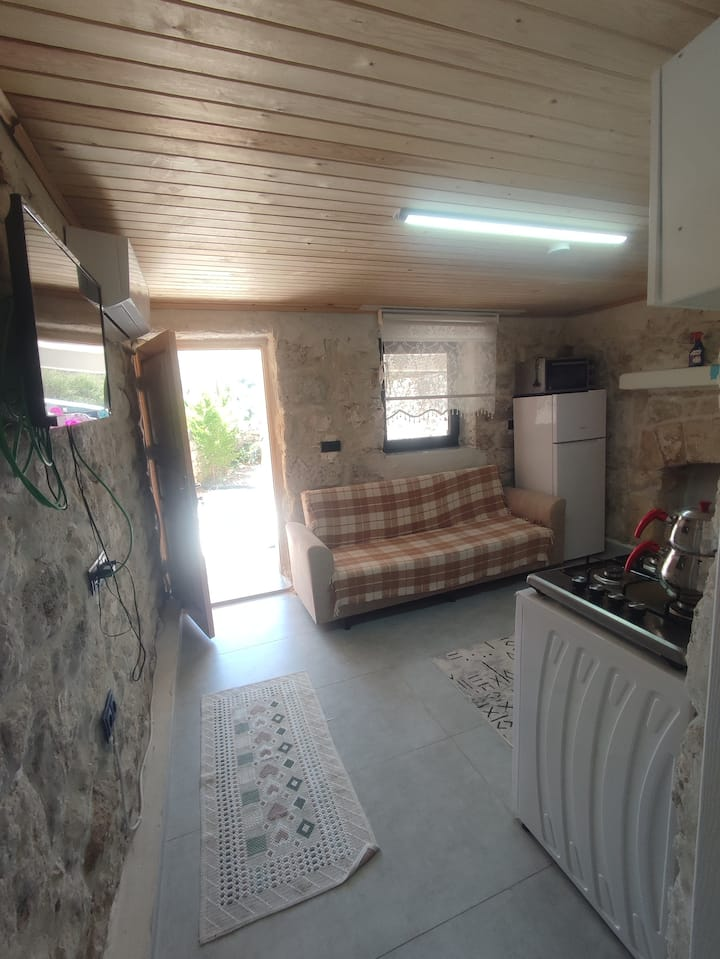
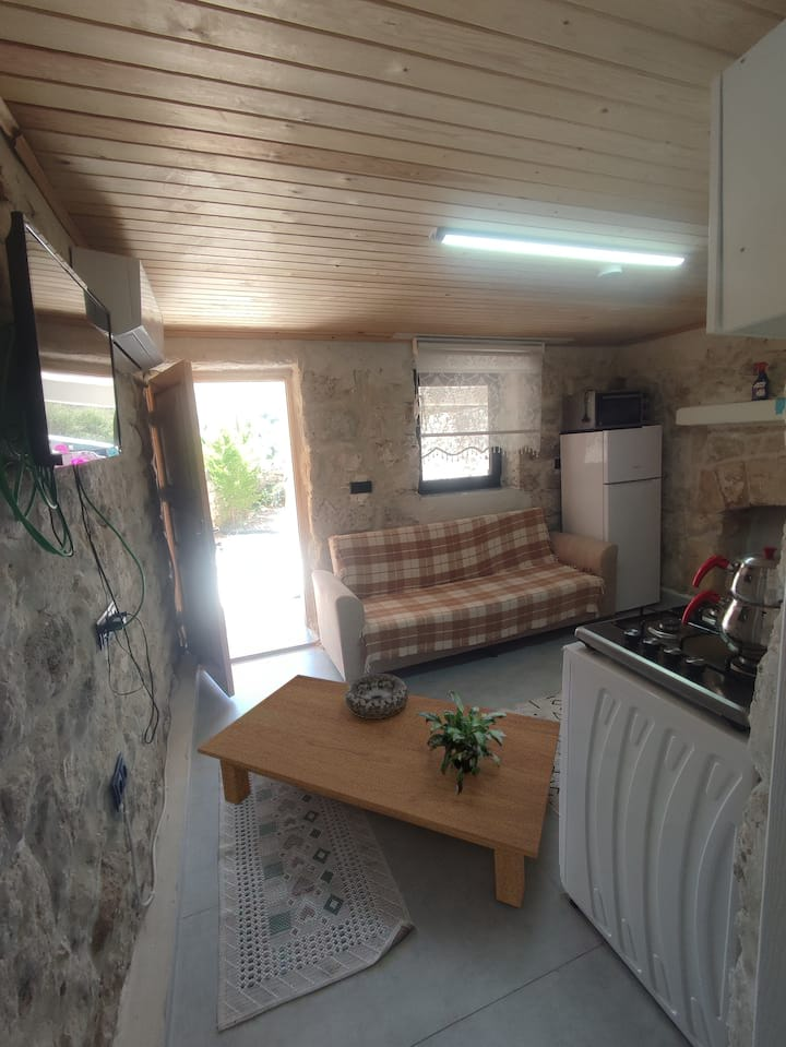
+ decorative bowl [345,673,409,718]
+ coffee table [196,674,561,909]
+ potted plant [417,689,508,796]
